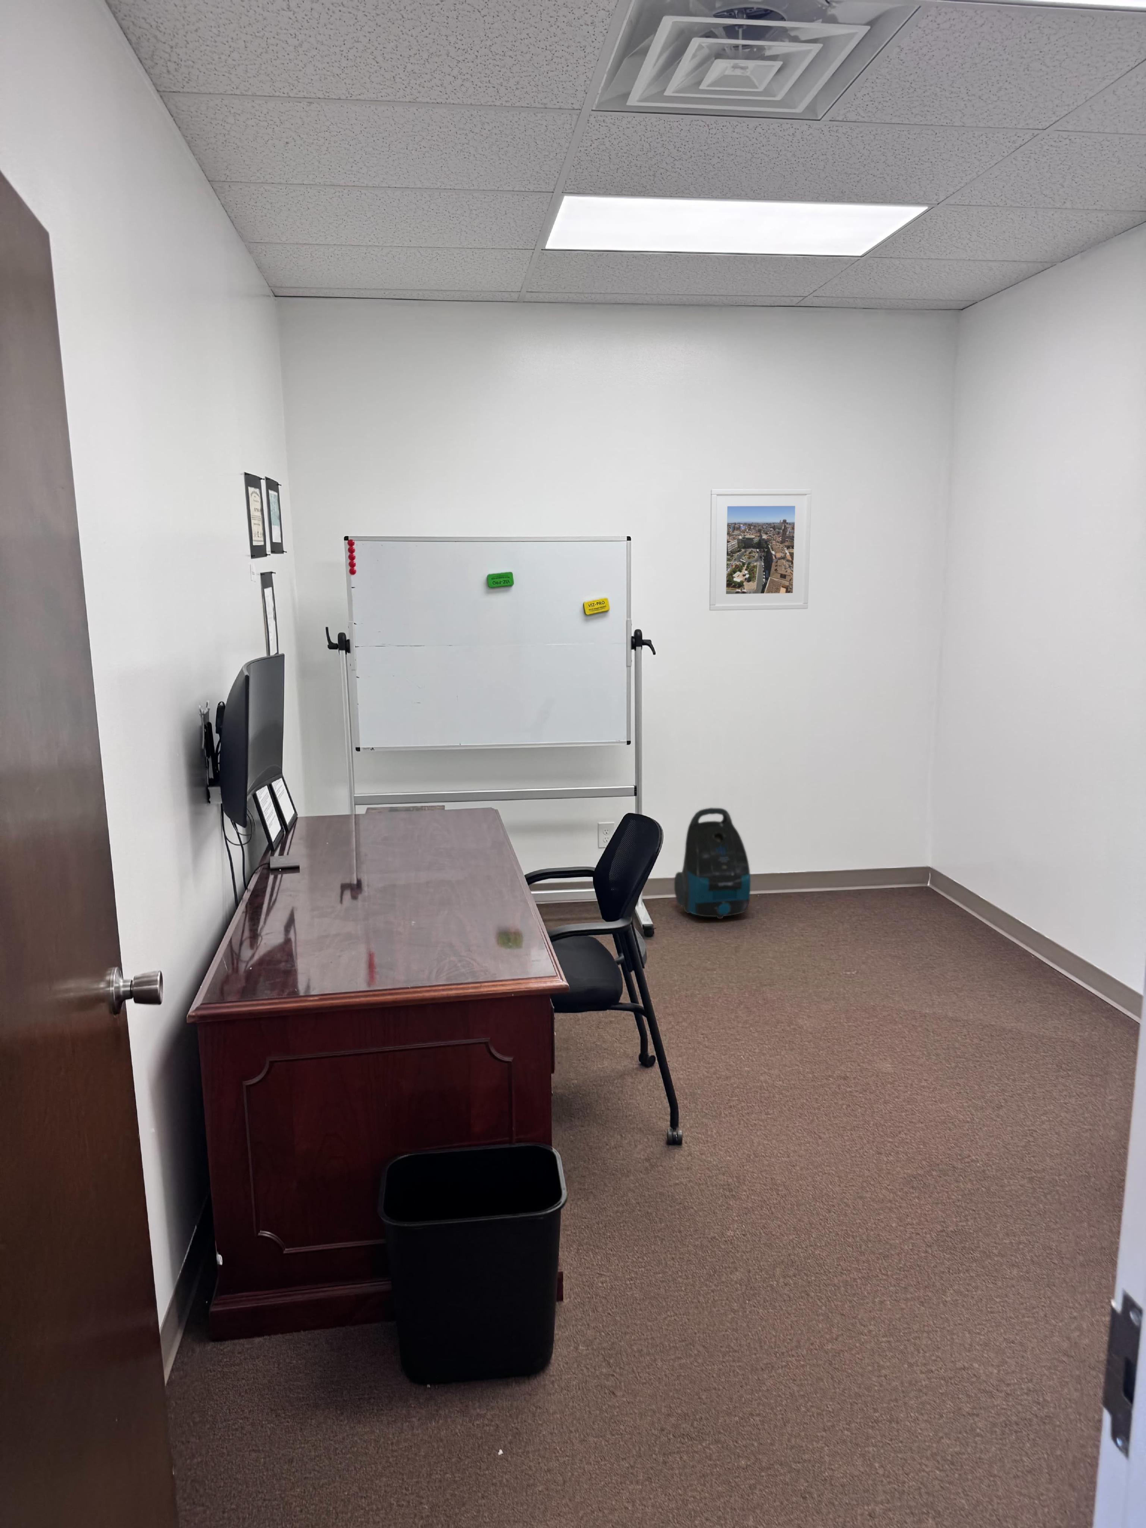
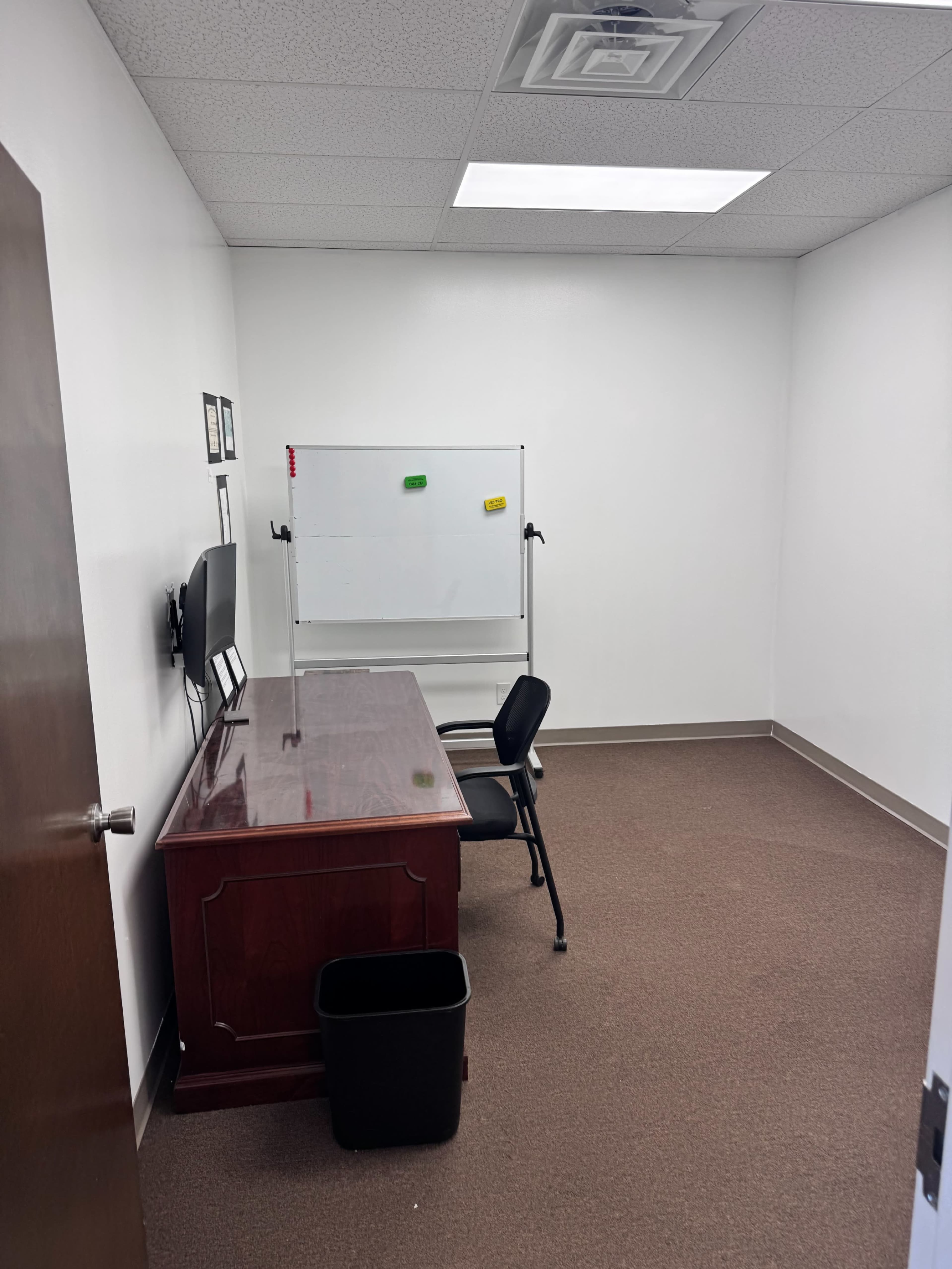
- vacuum cleaner [674,807,751,919]
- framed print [709,489,811,610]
